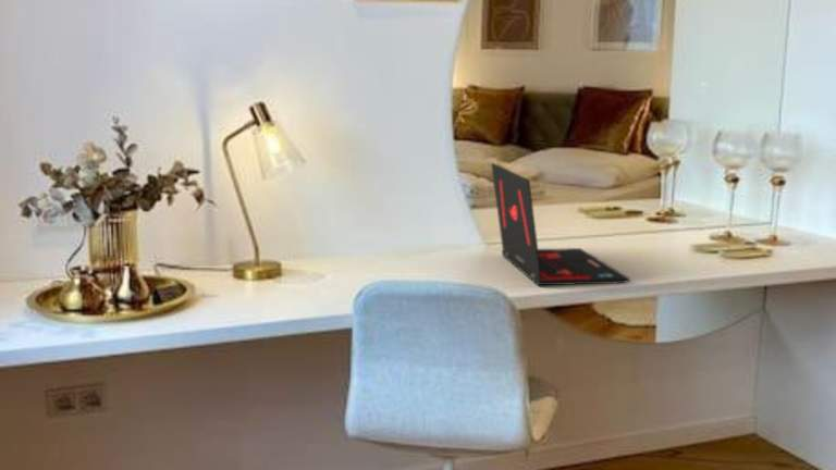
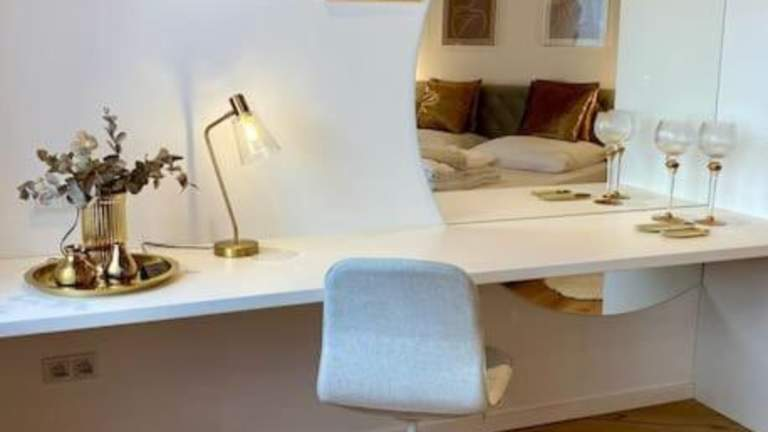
- laptop [490,162,631,286]
